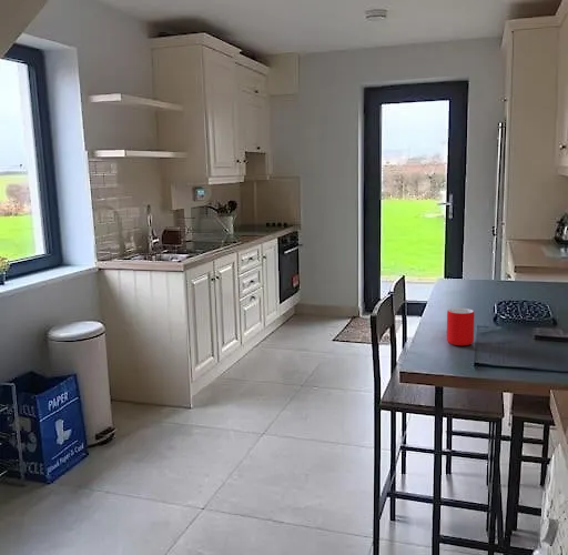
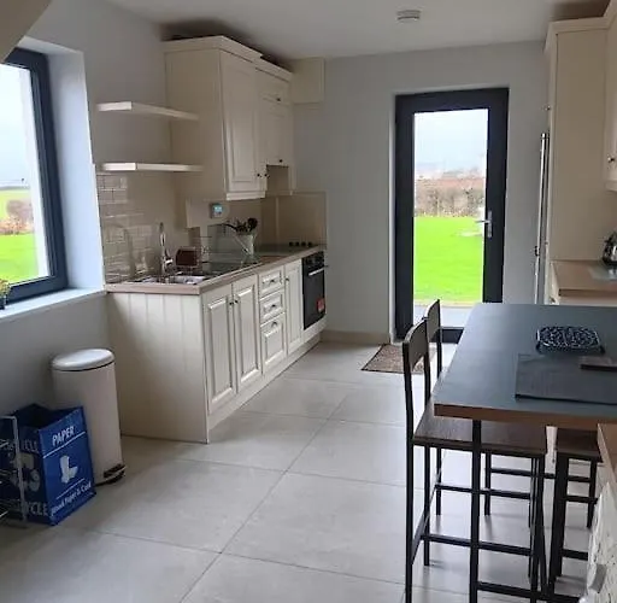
- mug [446,307,475,346]
